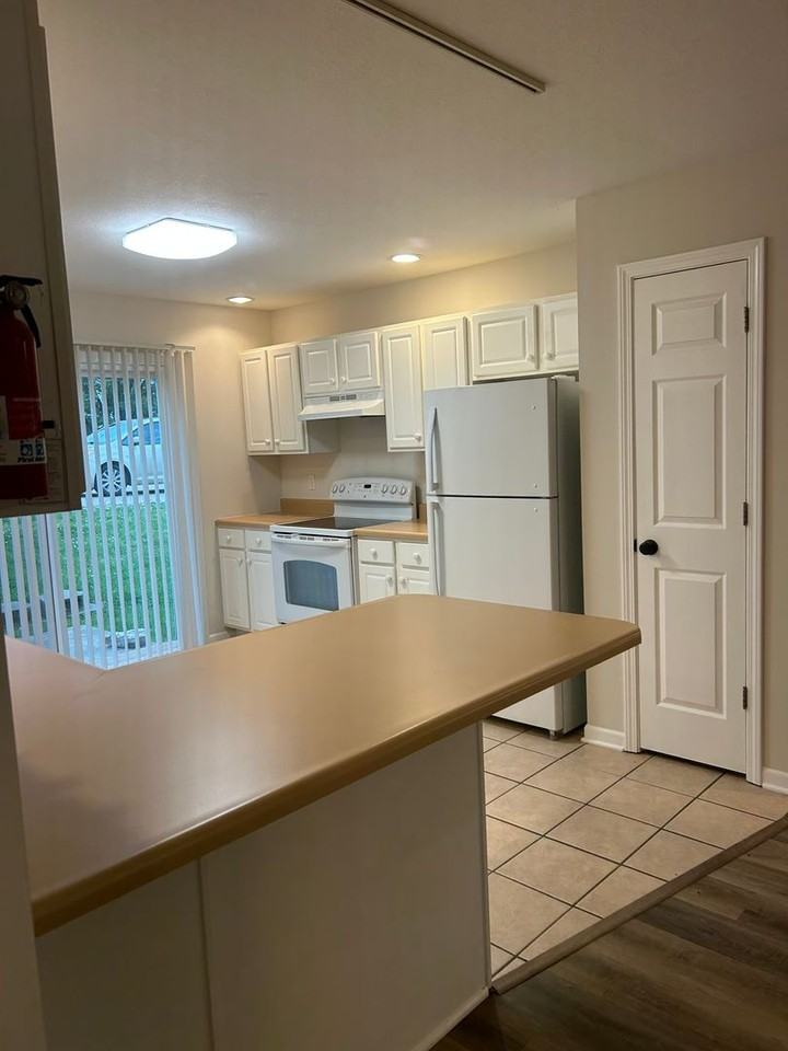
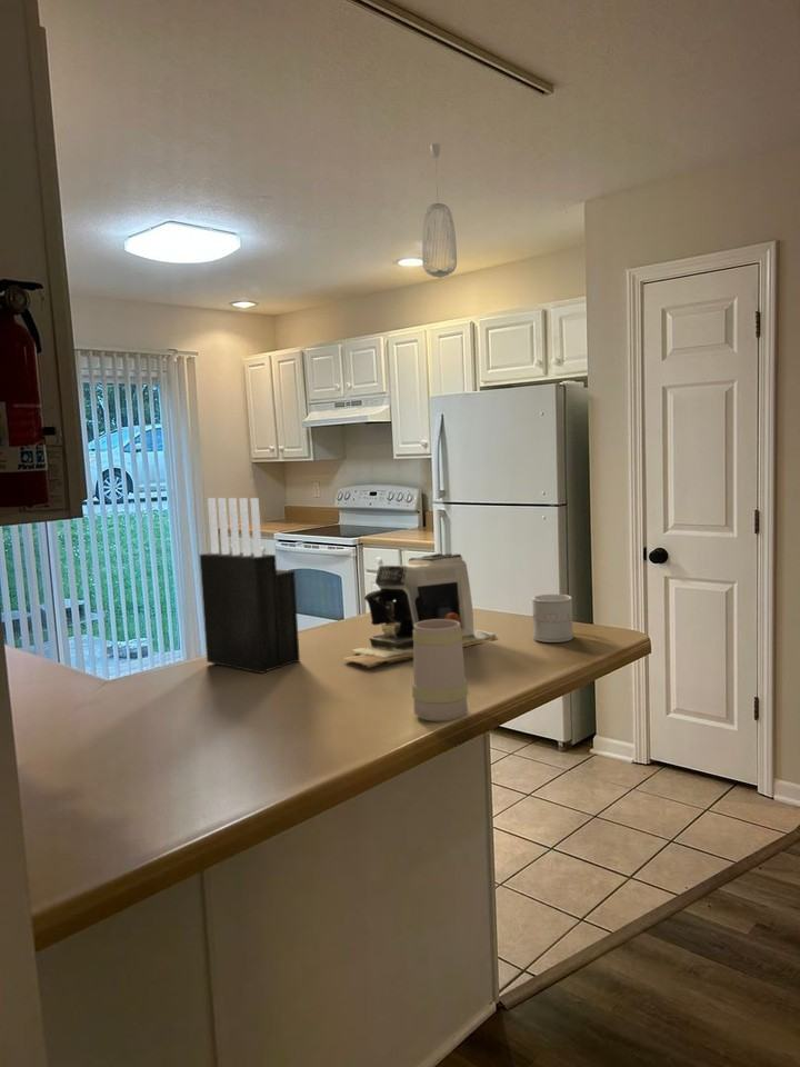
+ mug [411,612,469,722]
+ pendant light [421,142,458,279]
+ mug [531,594,574,644]
+ knife block [199,497,301,675]
+ coffee maker [343,552,500,669]
